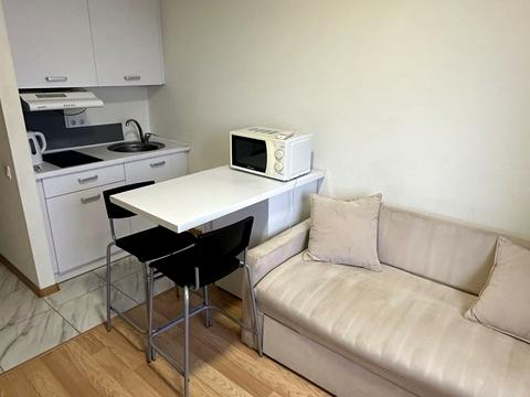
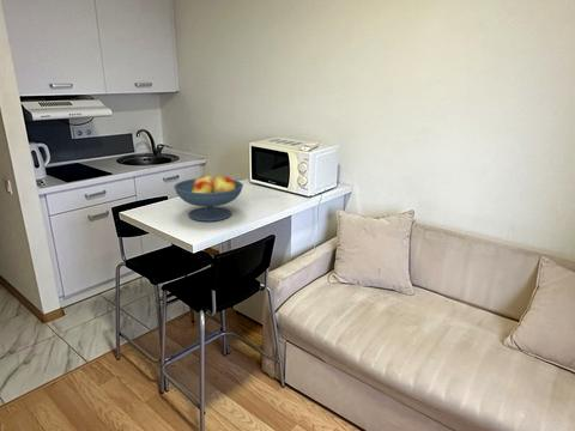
+ fruit bowl [172,175,244,223]
